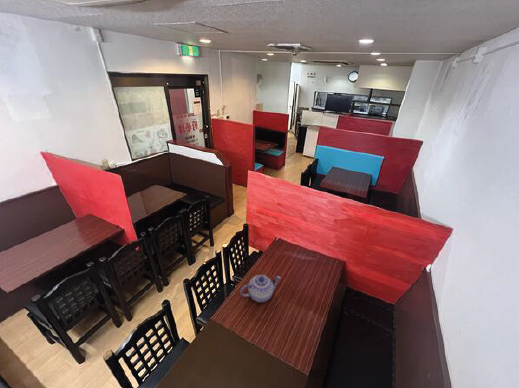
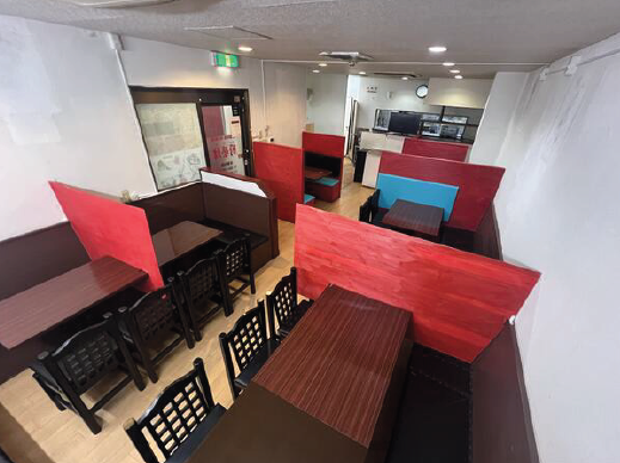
- teapot [239,274,282,303]
